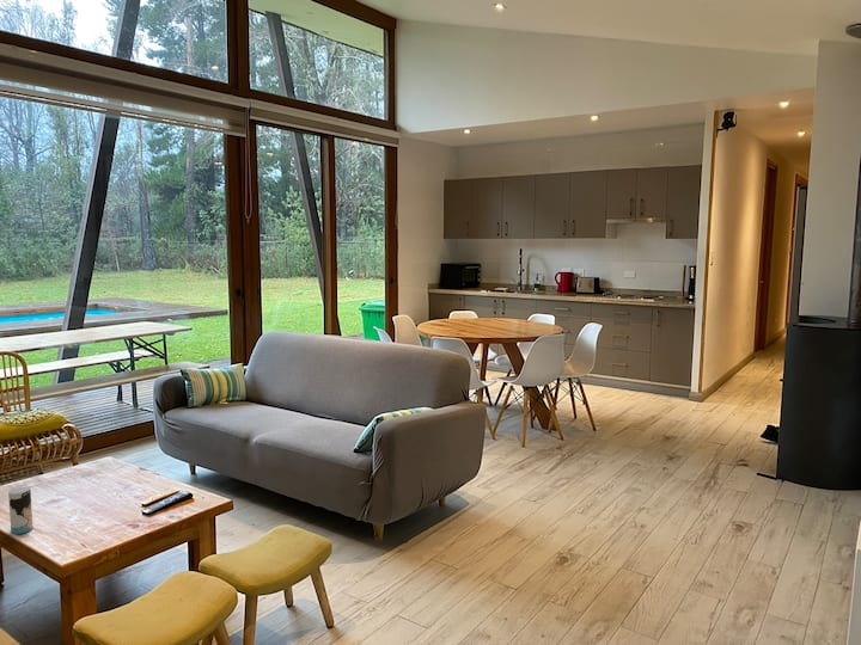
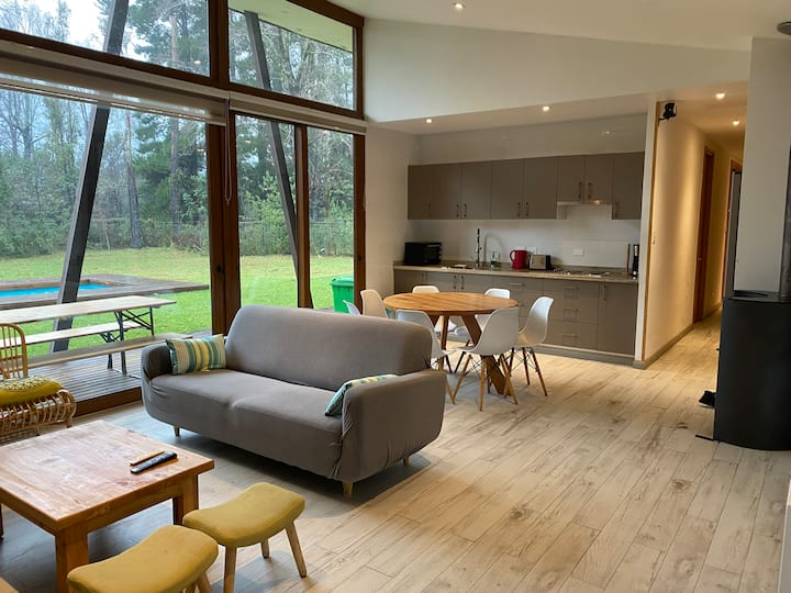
- cup [7,486,35,535]
